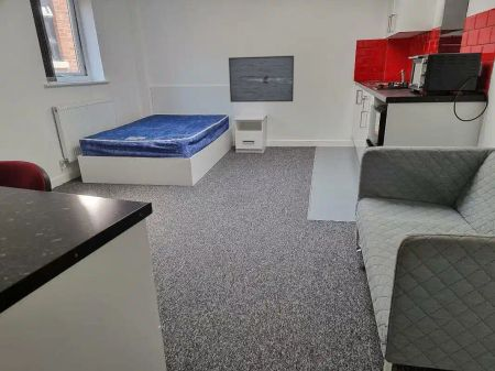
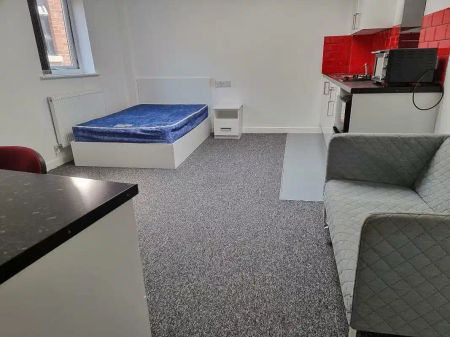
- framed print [228,55,295,103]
